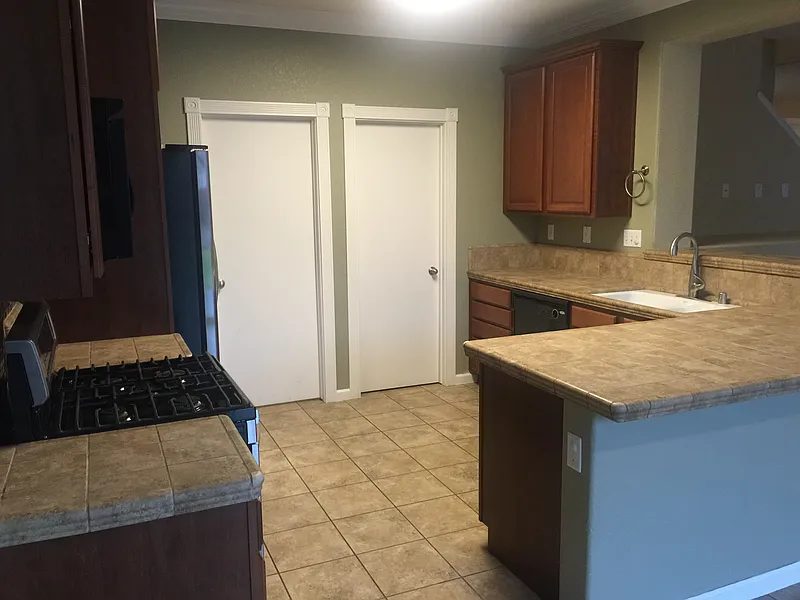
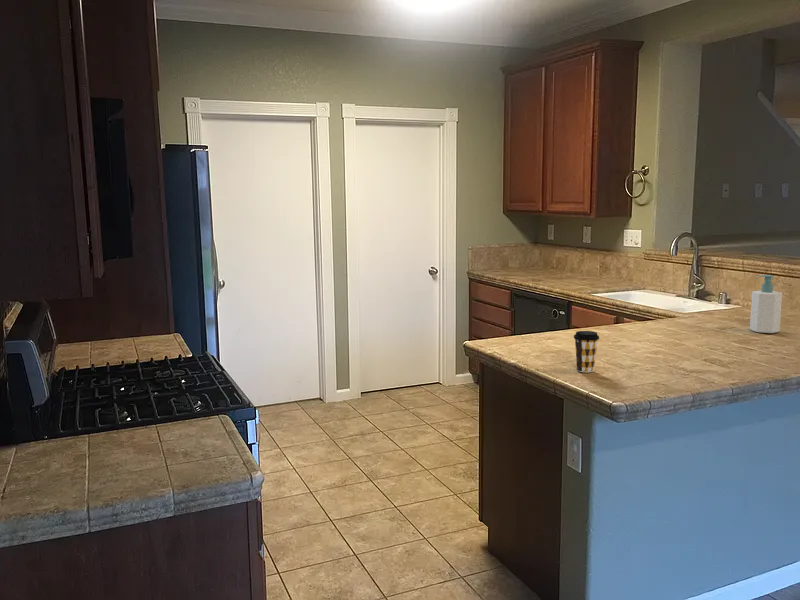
+ coffee cup [573,330,600,373]
+ soap bottle [749,274,783,334]
